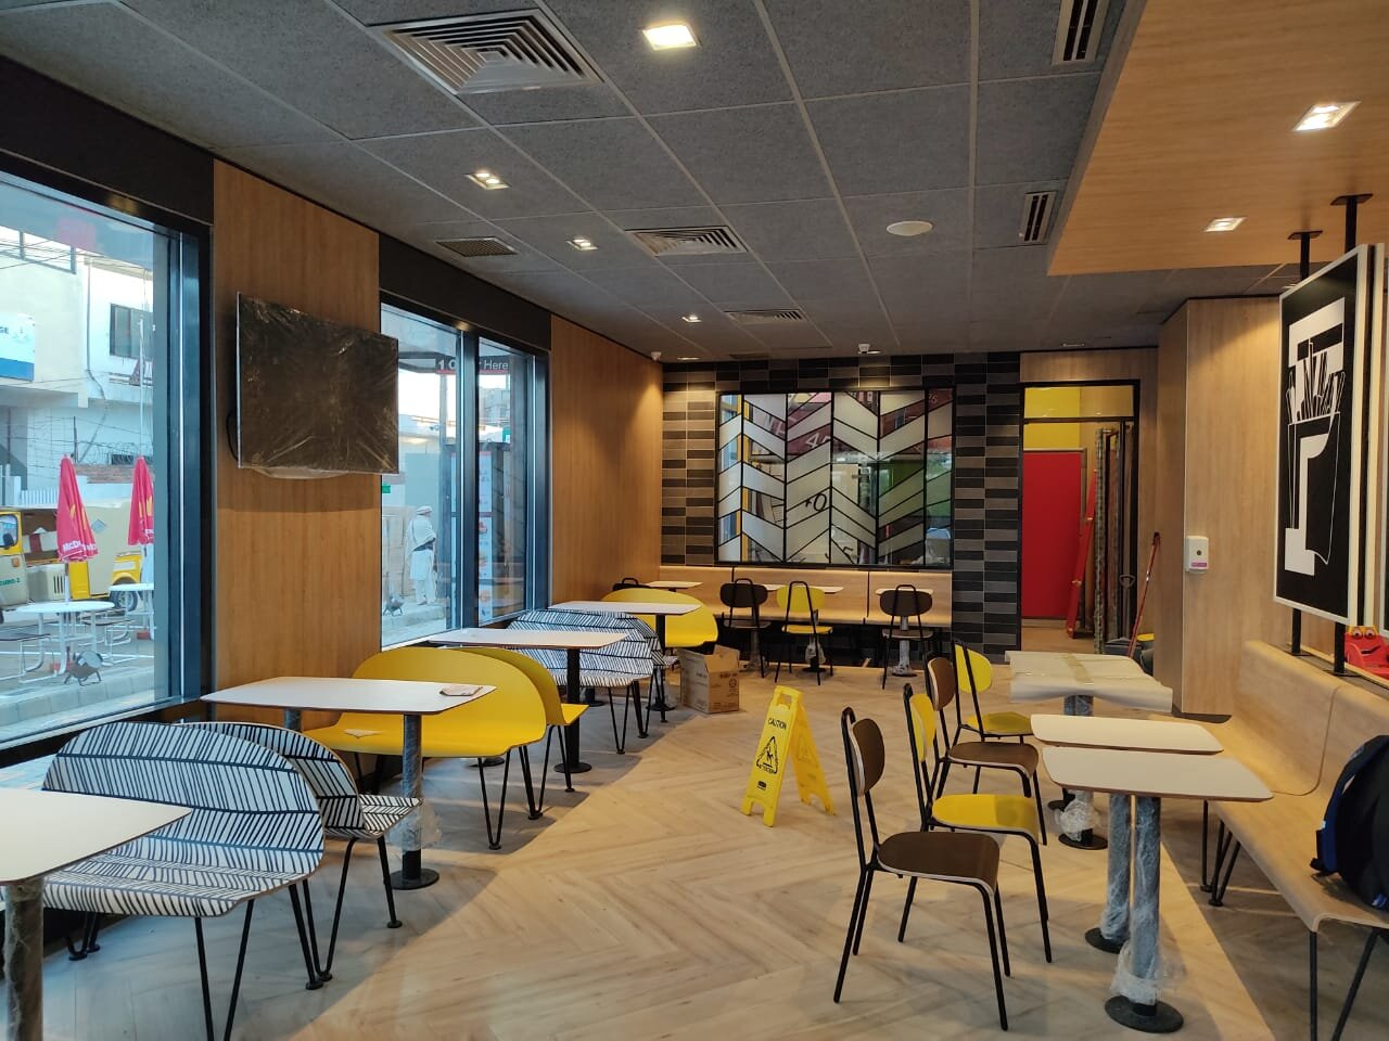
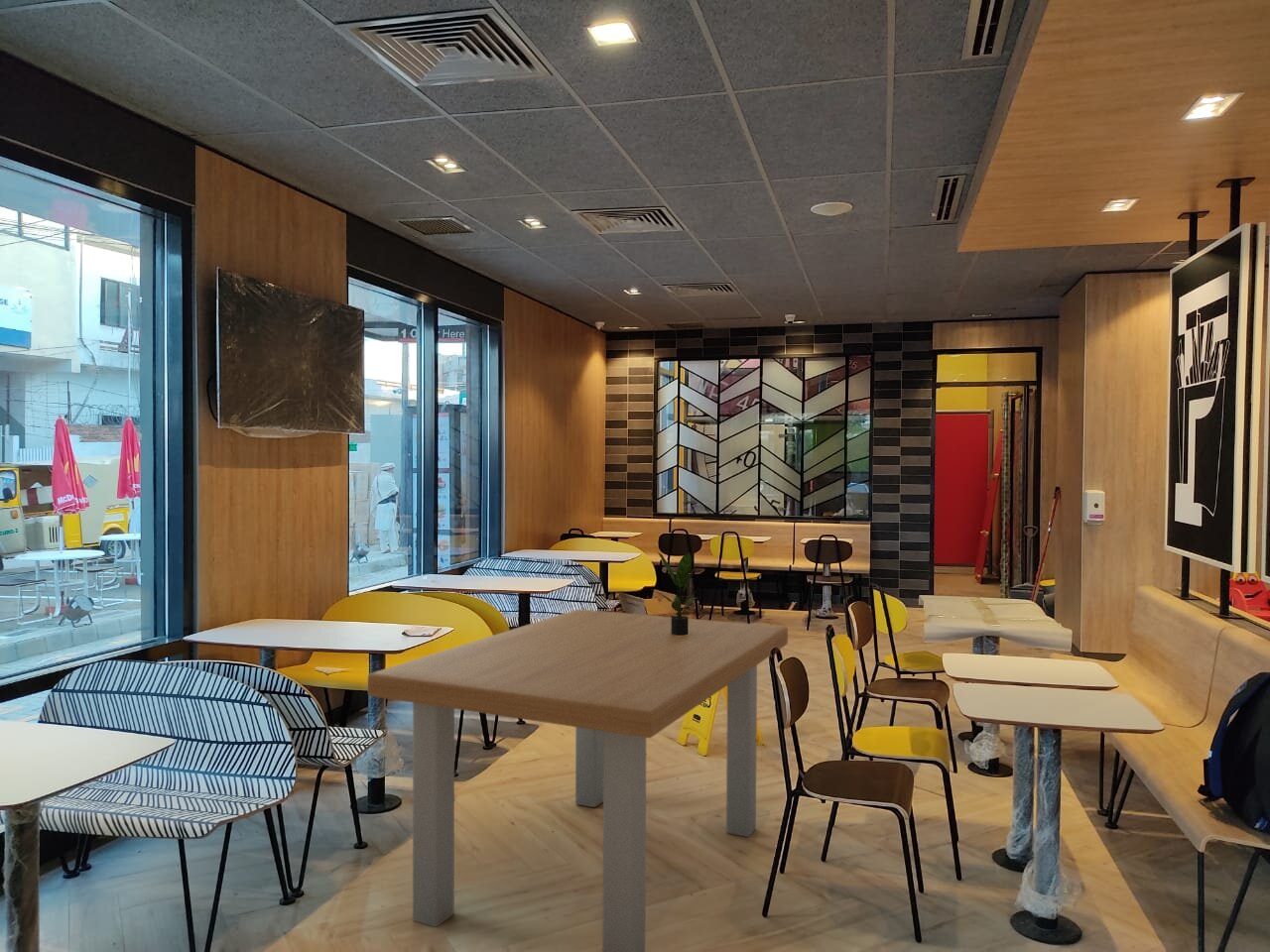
+ dining table [367,608,789,952]
+ potted plant [652,551,699,636]
